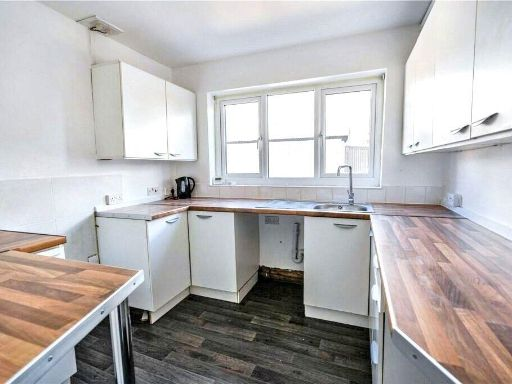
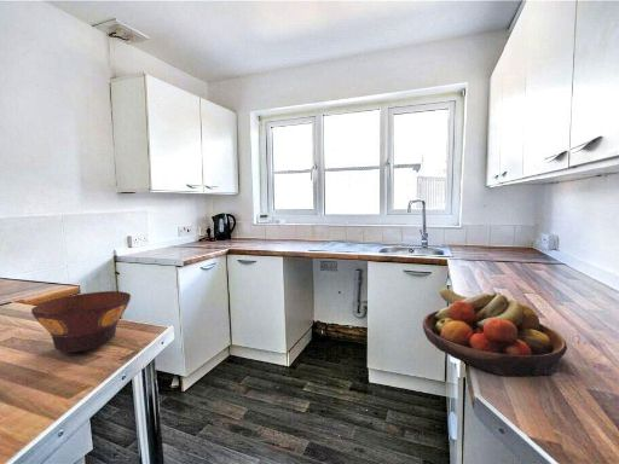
+ bowl [30,290,132,353]
+ fruit bowl [422,286,568,377]
